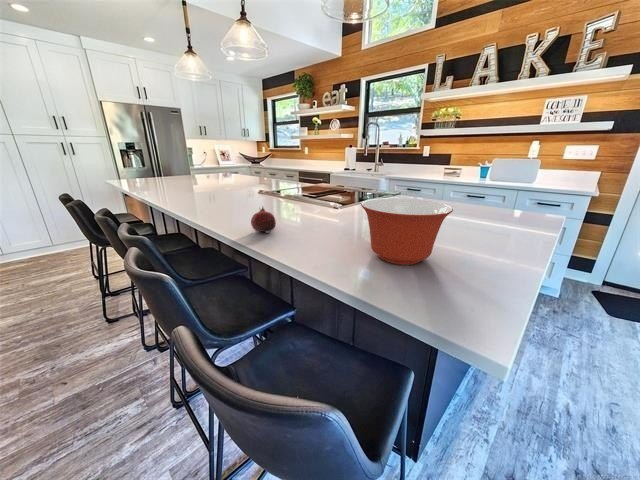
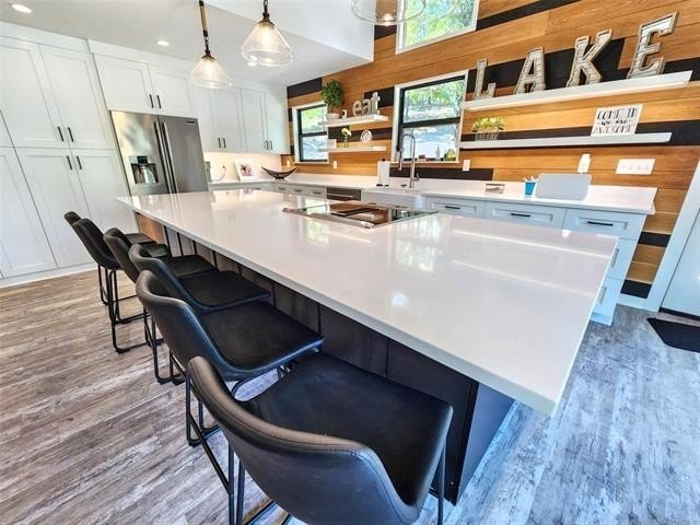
- mixing bowl [360,197,454,266]
- fruit [250,206,277,234]
